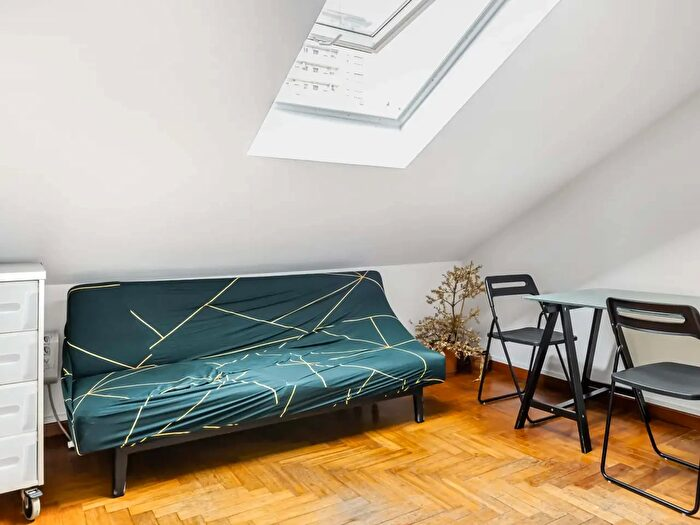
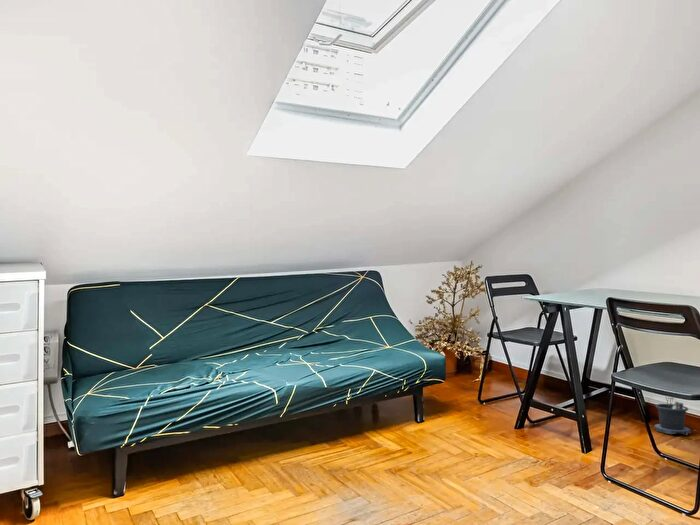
+ potted plant [653,396,692,436]
